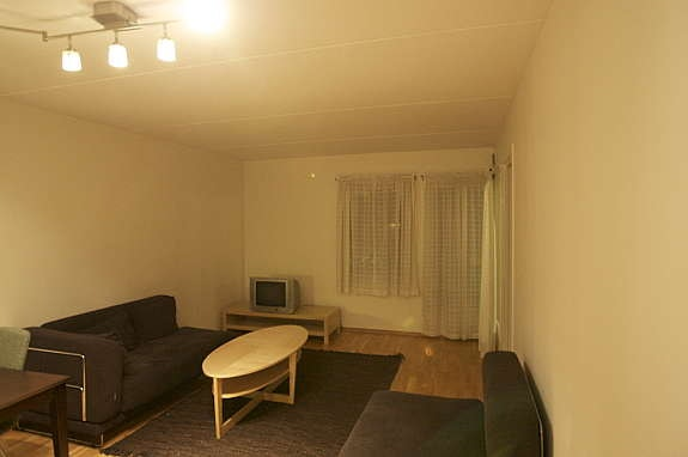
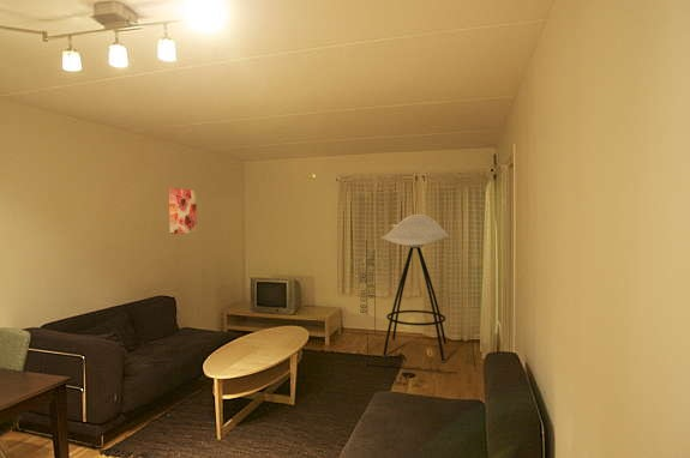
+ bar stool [359,213,478,387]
+ wall art [168,186,198,235]
